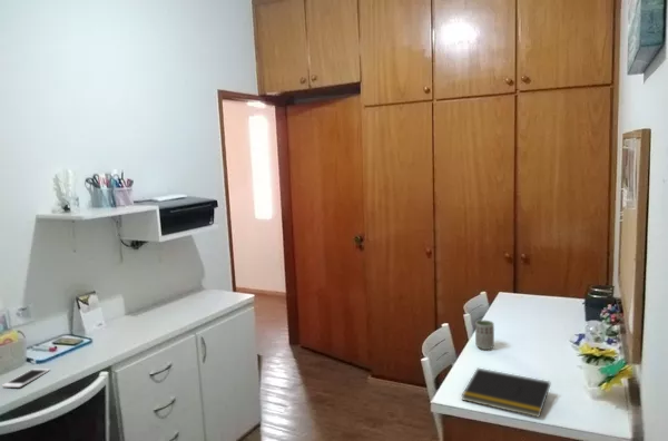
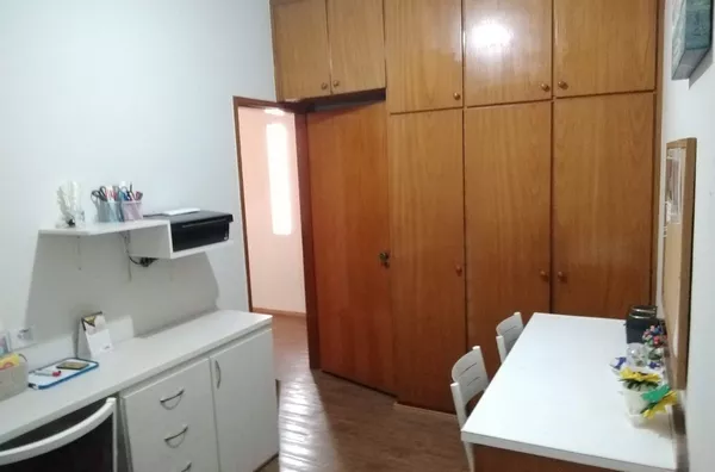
- cup [474,320,495,351]
- cell phone [1,367,51,389]
- notepad [460,367,551,419]
